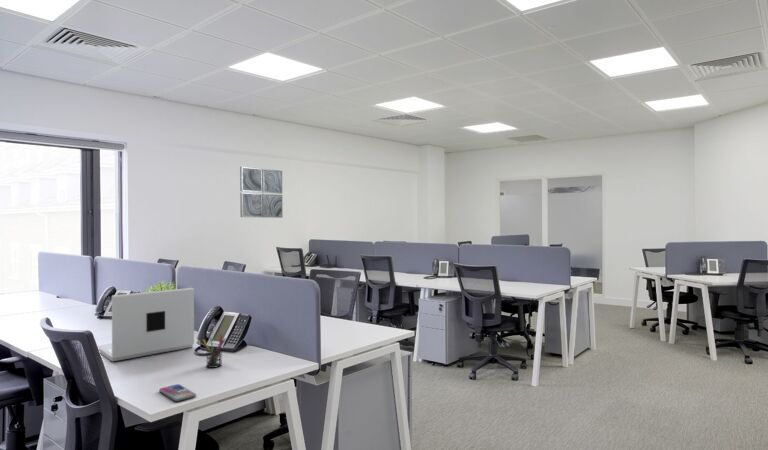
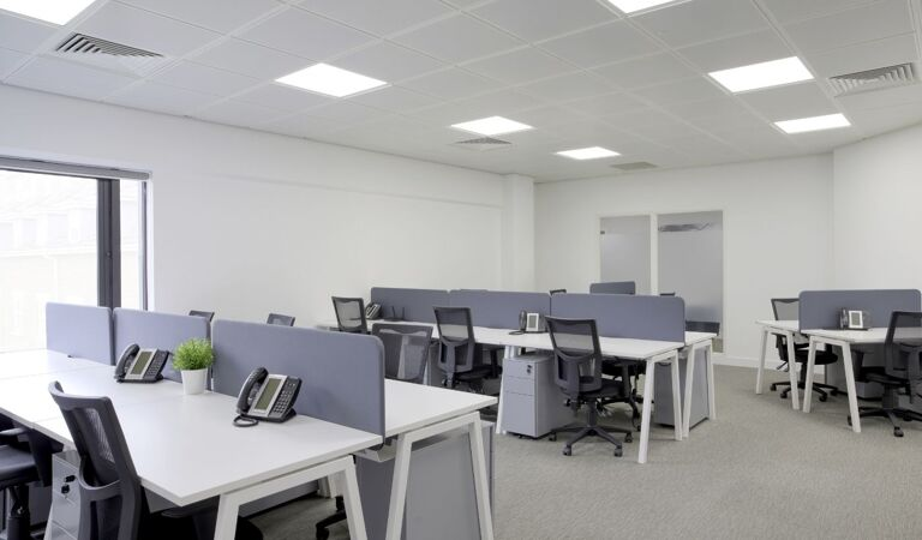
- pen holder [202,333,227,369]
- laptop [97,287,195,363]
- smartphone [158,383,197,402]
- wall art [239,166,284,219]
